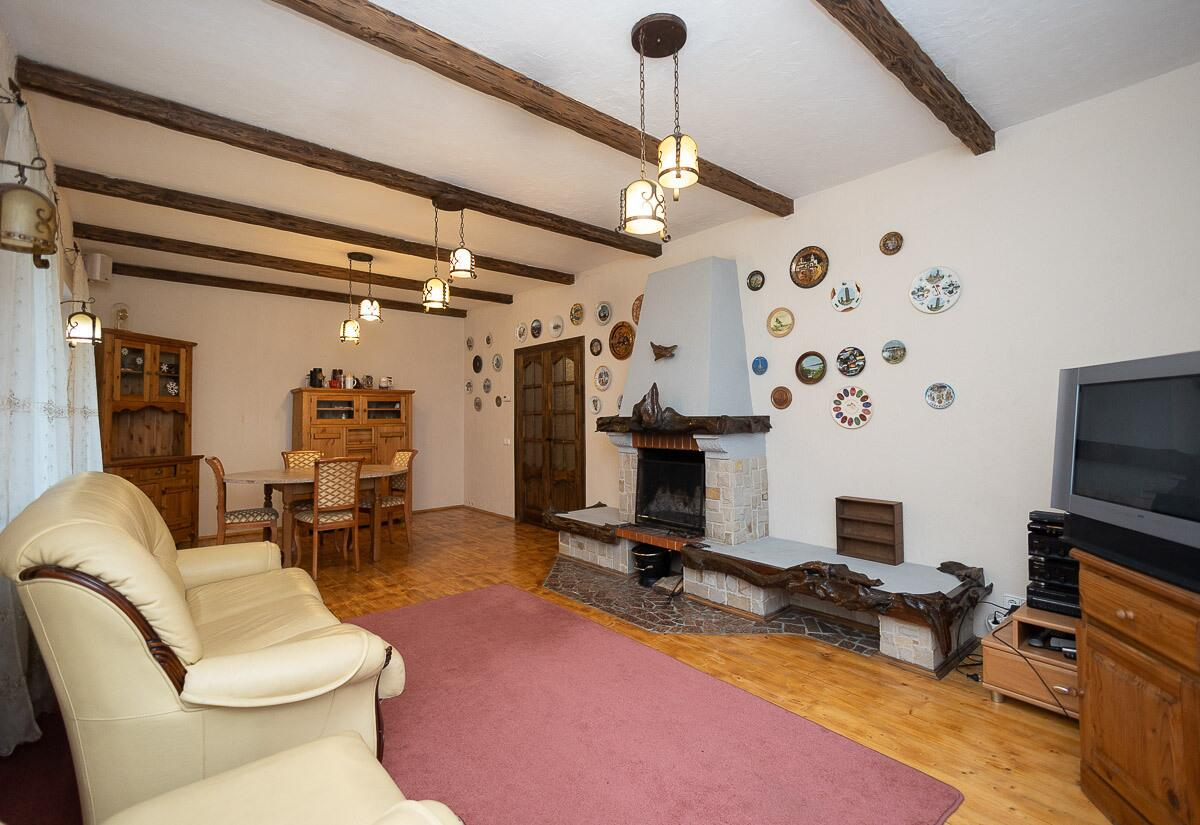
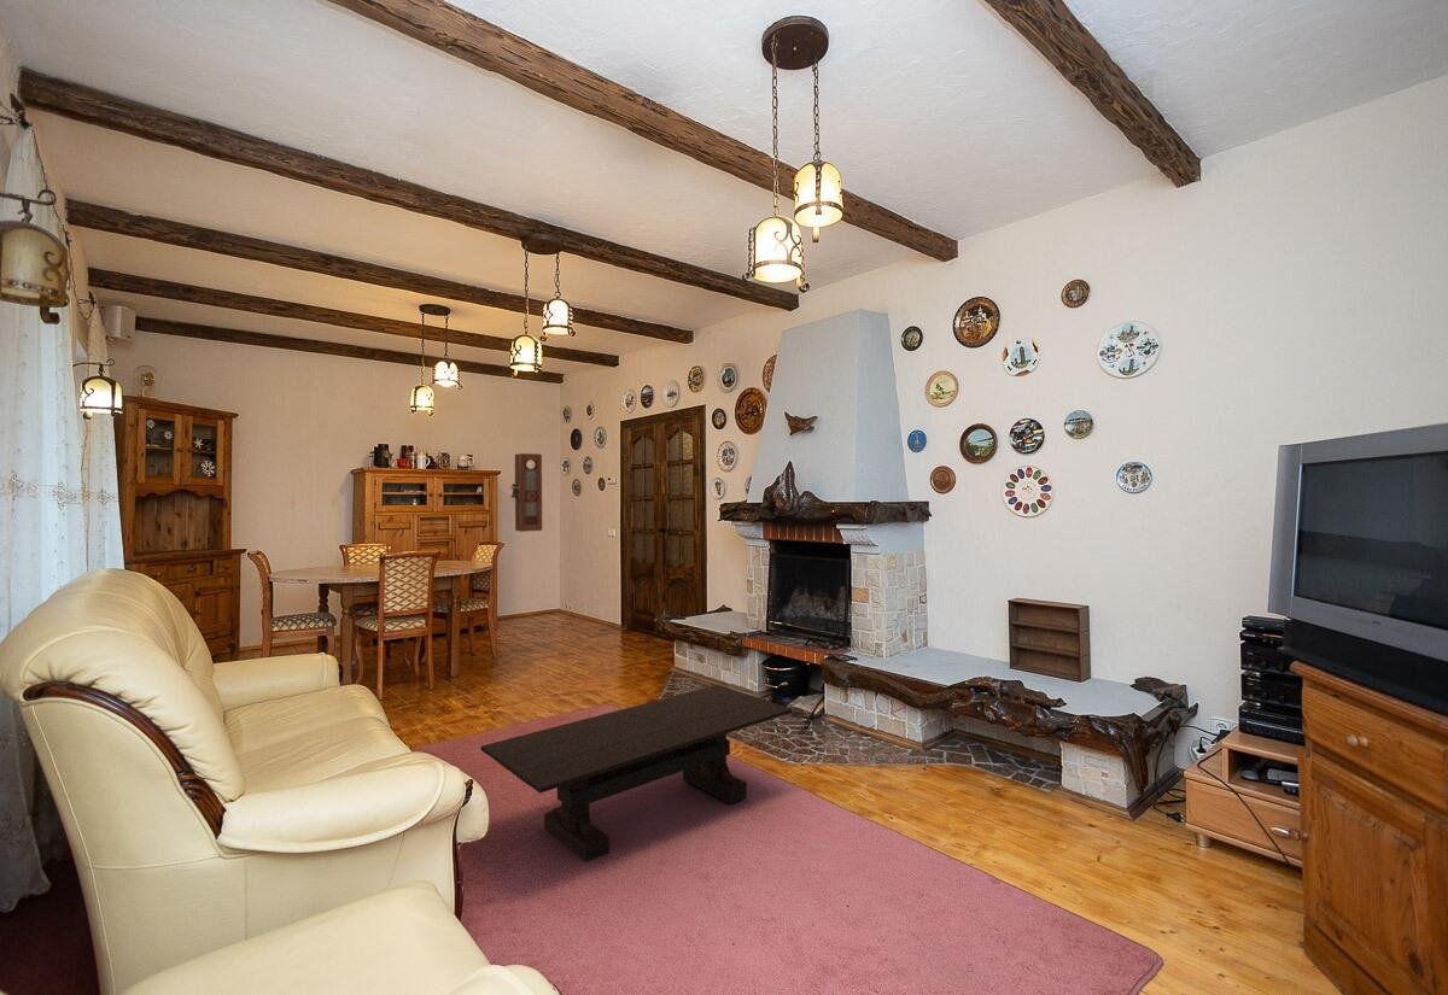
+ coffee table [479,683,793,864]
+ pendulum clock [509,452,543,533]
